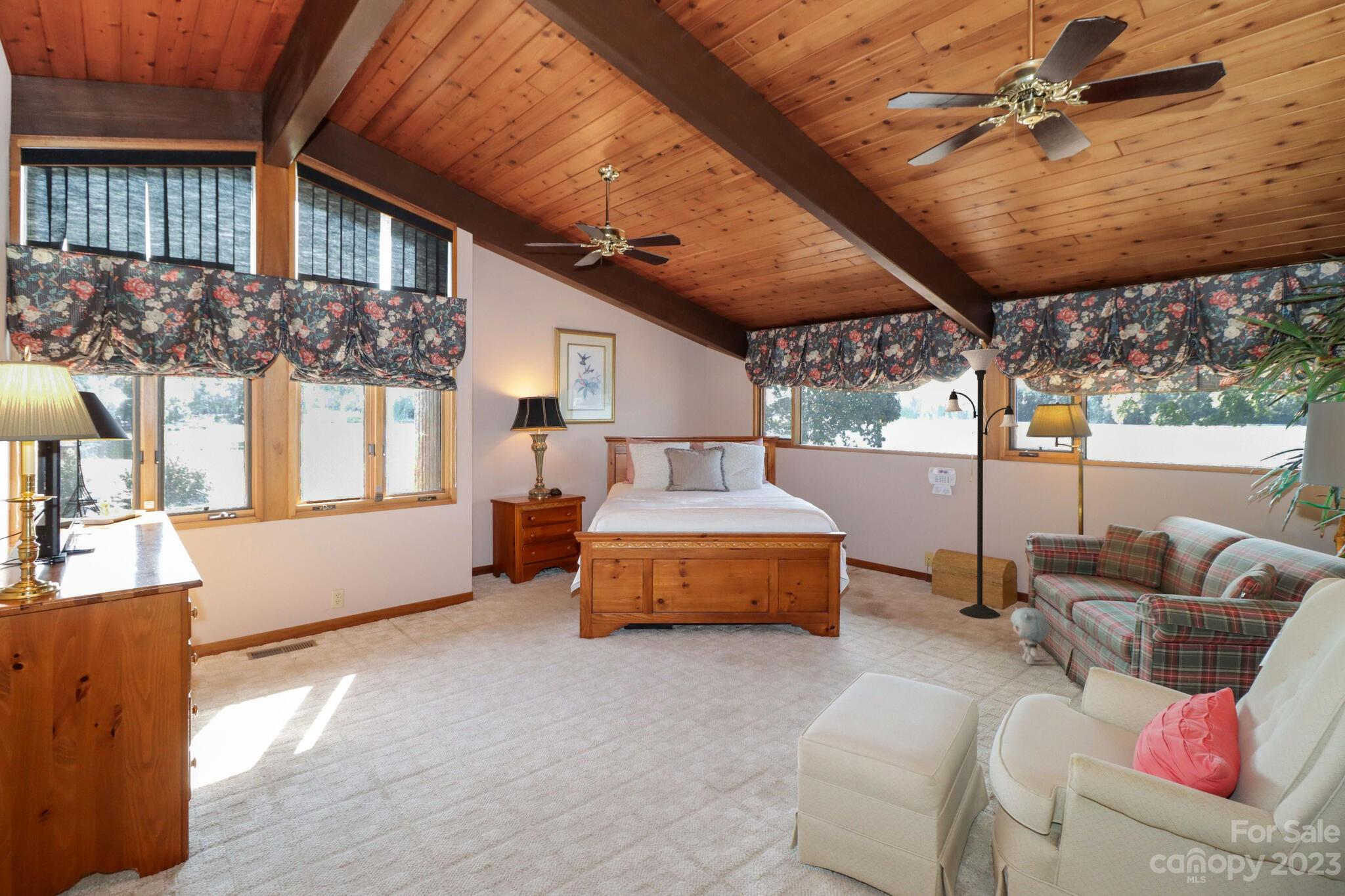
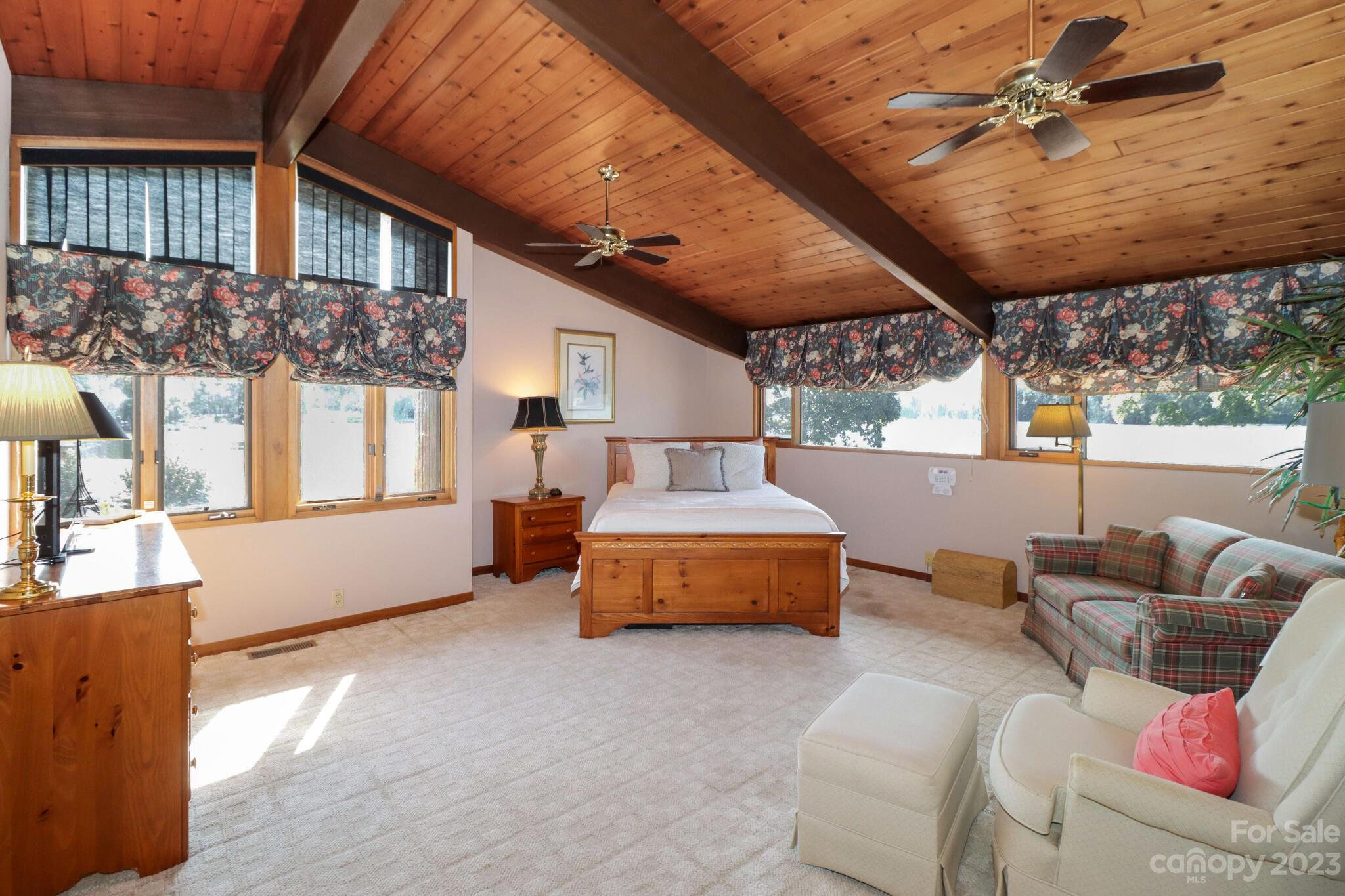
- floor lamp [944,349,1019,618]
- plush toy [1010,607,1050,666]
